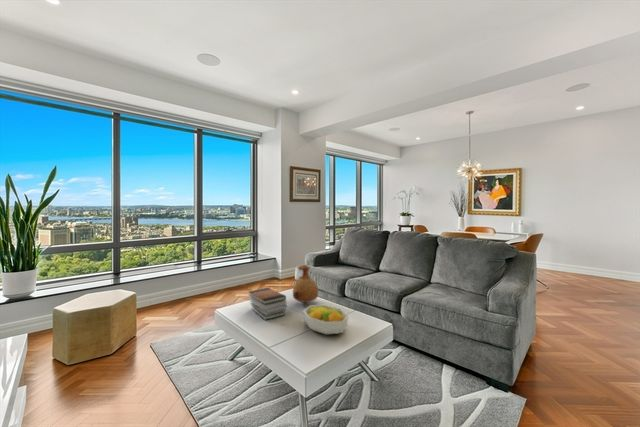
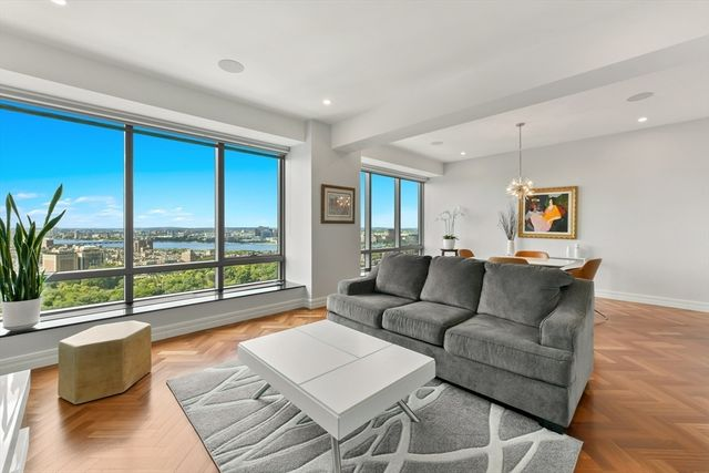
- vase [292,264,319,304]
- fruit bowl [302,304,350,335]
- book stack [247,287,288,321]
